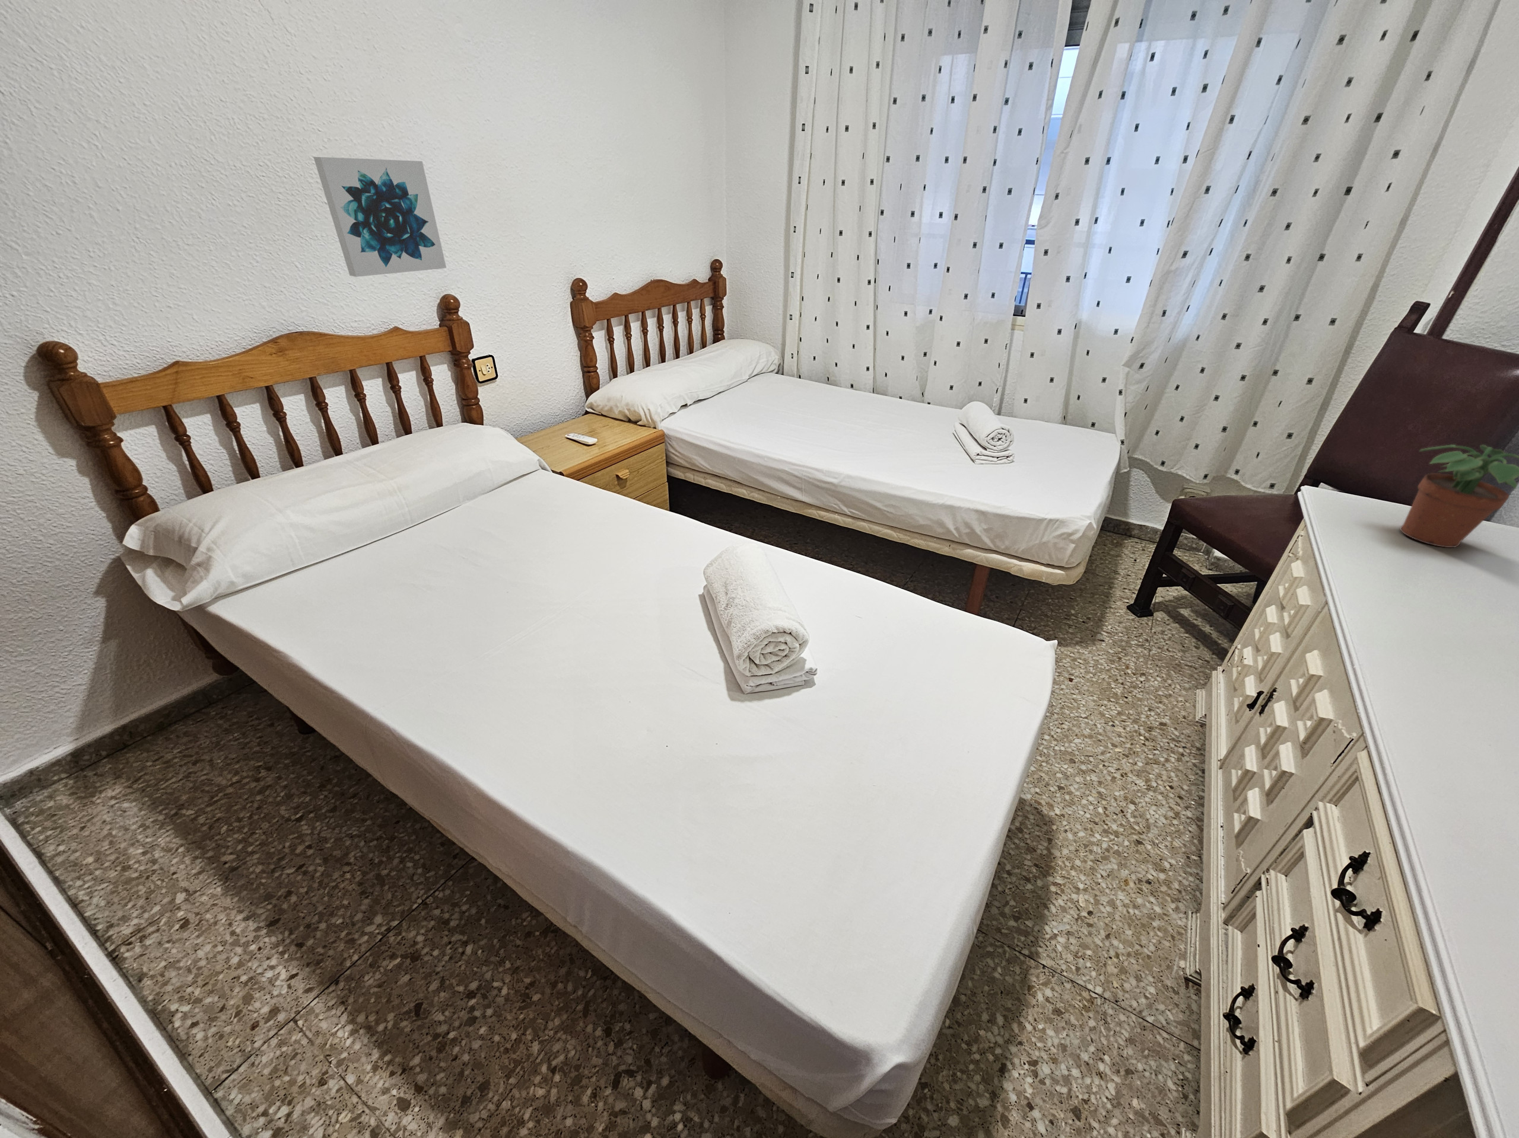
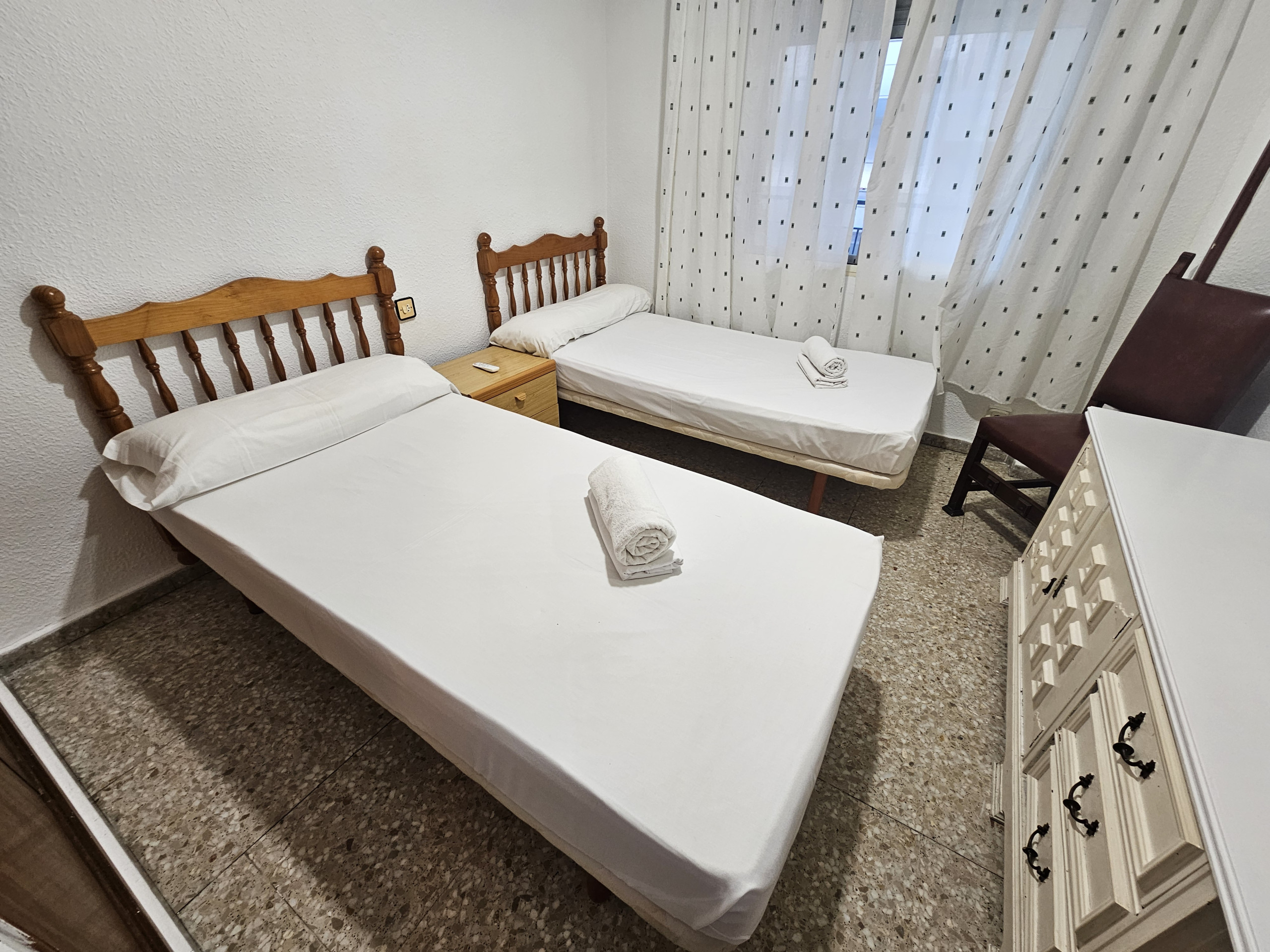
- potted plant [1399,443,1519,549]
- wall art [312,157,447,277]
